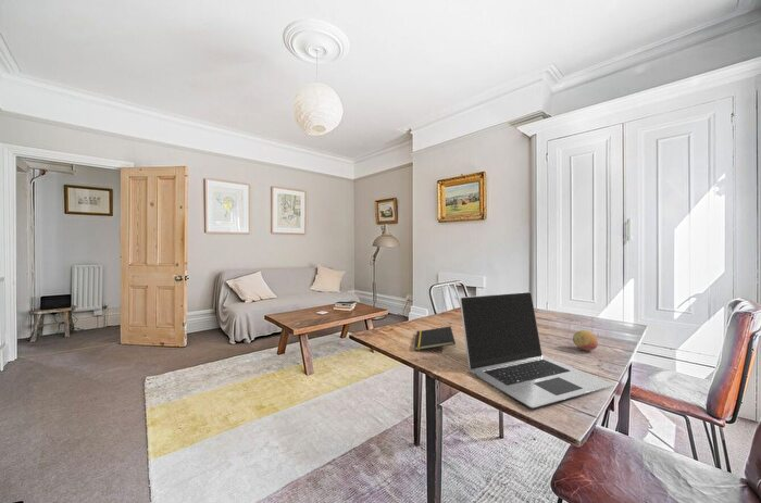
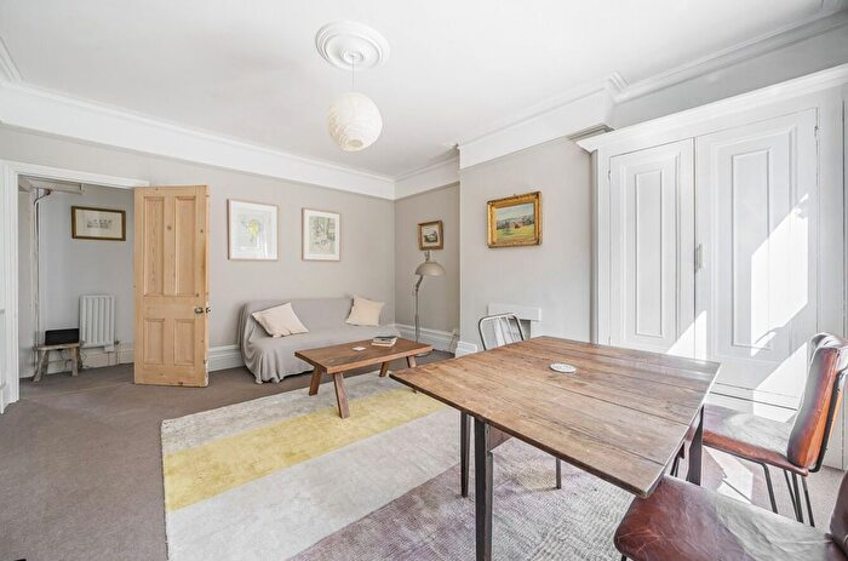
- fruit [572,329,599,352]
- laptop [459,291,614,410]
- notepad [413,326,457,351]
